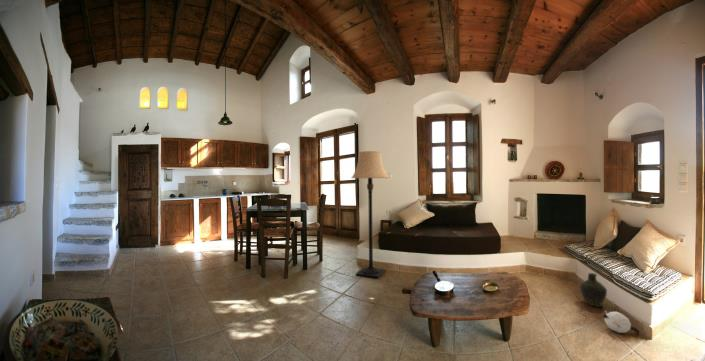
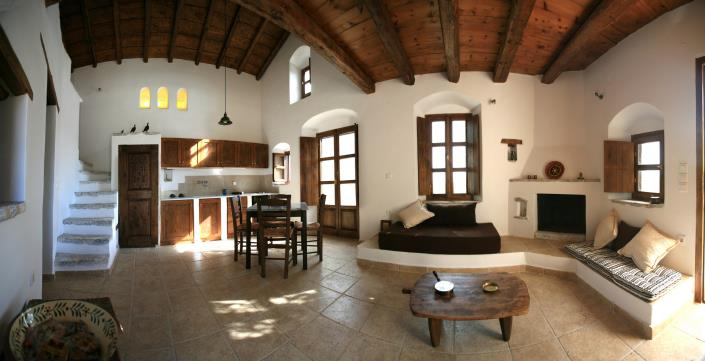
- lamp [350,150,390,279]
- ceramic jug [579,272,608,308]
- decorative ball [602,310,640,336]
